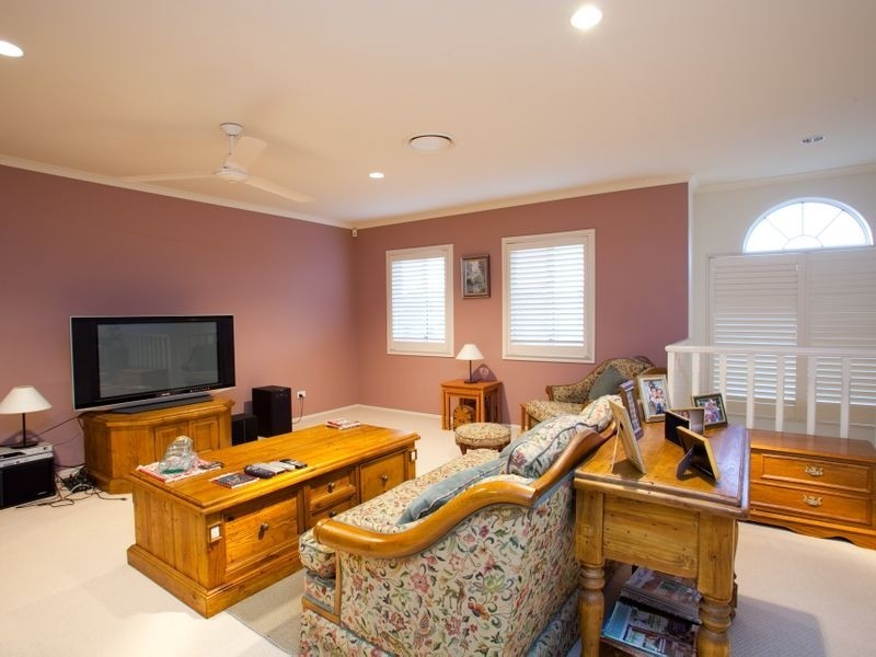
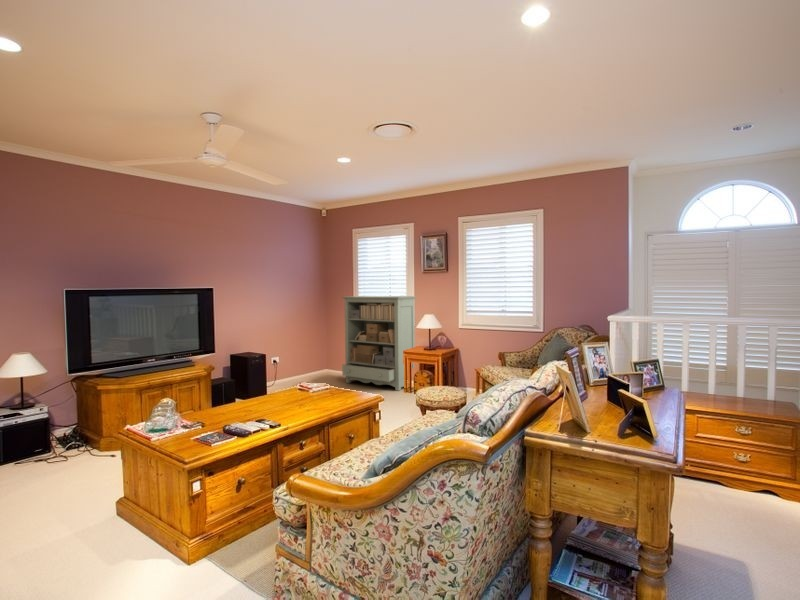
+ bookshelf [341,295,418,392]
